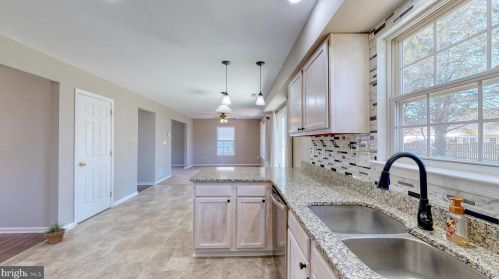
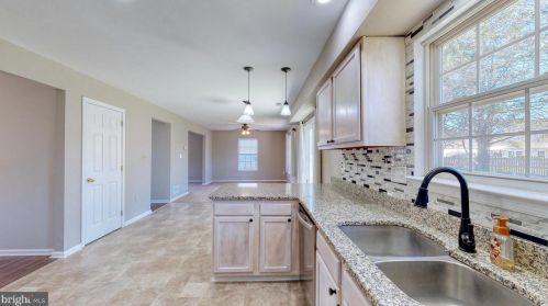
- potted plant [41,220,70,245]
